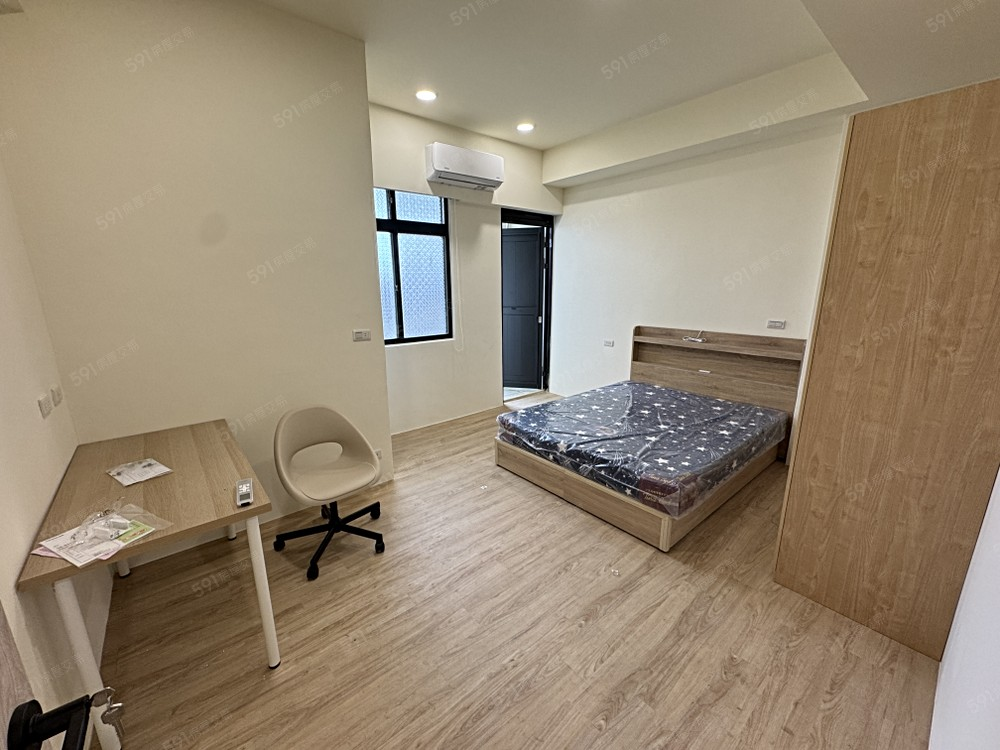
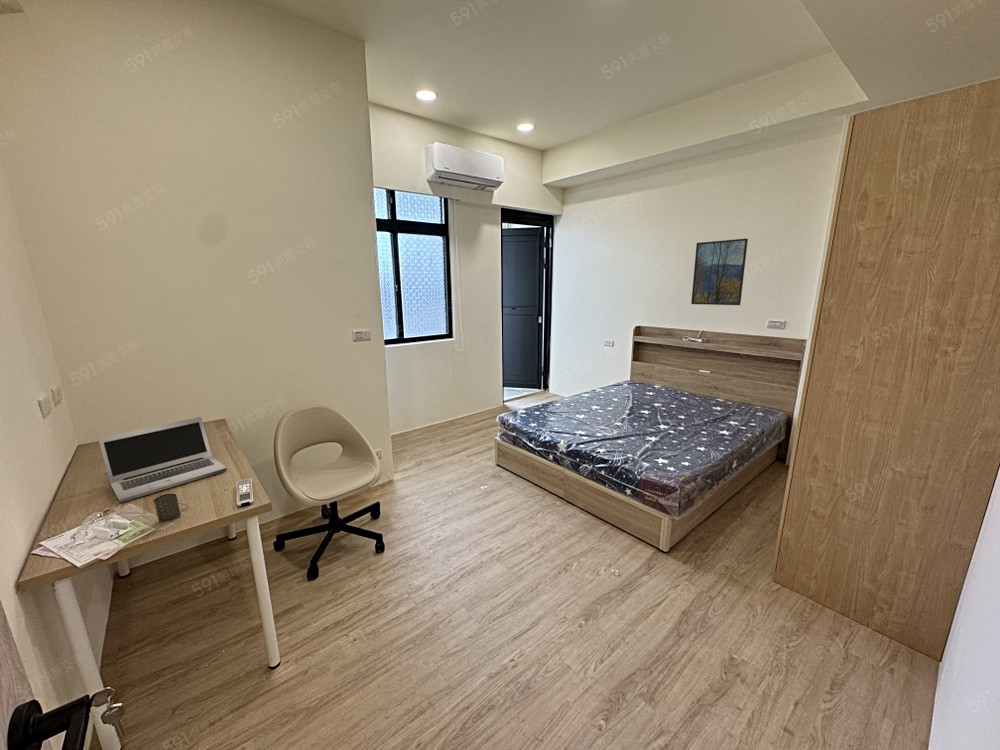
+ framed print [690,238,749,306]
+ laptop [97,416,228,504]
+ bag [151,493,190,523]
